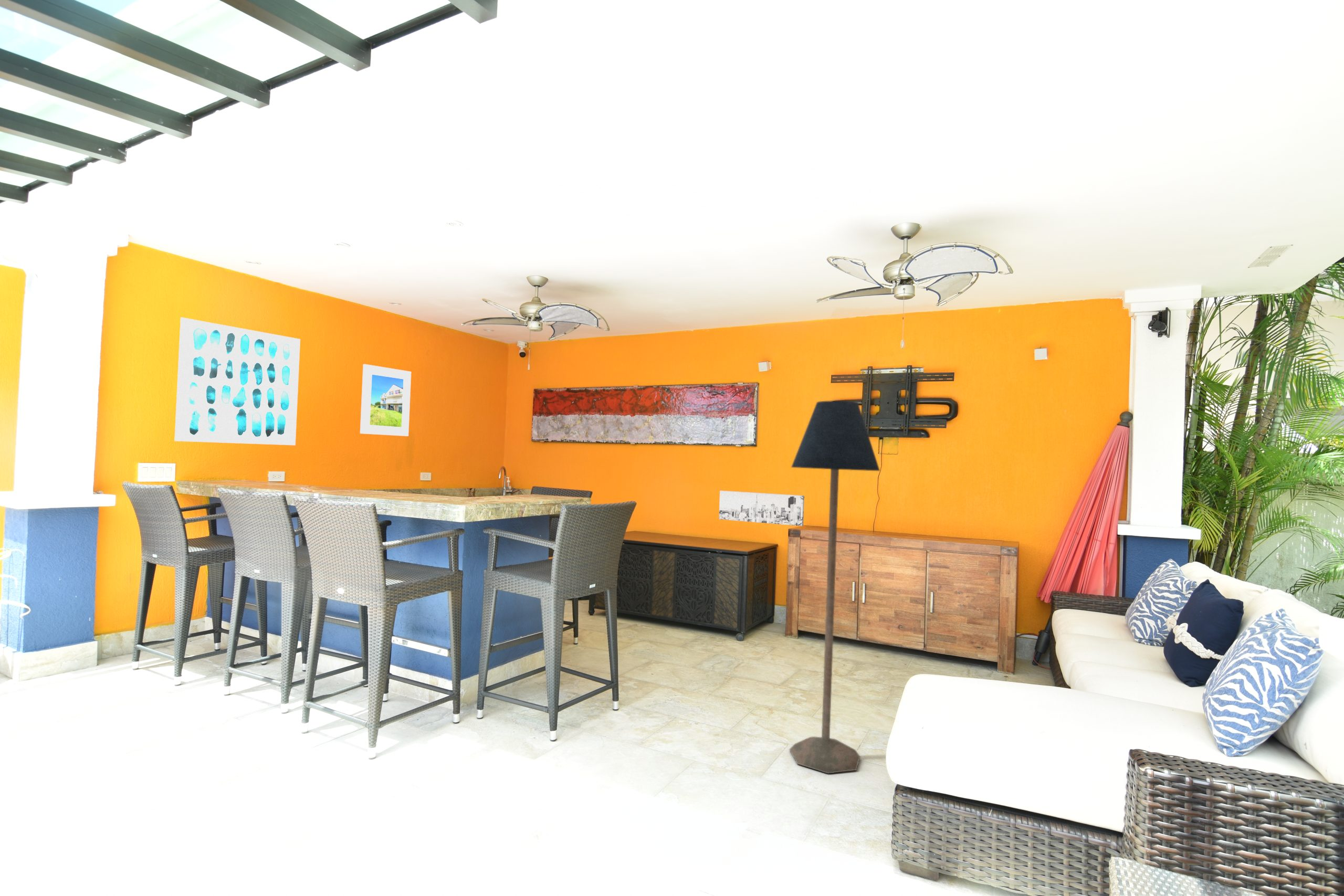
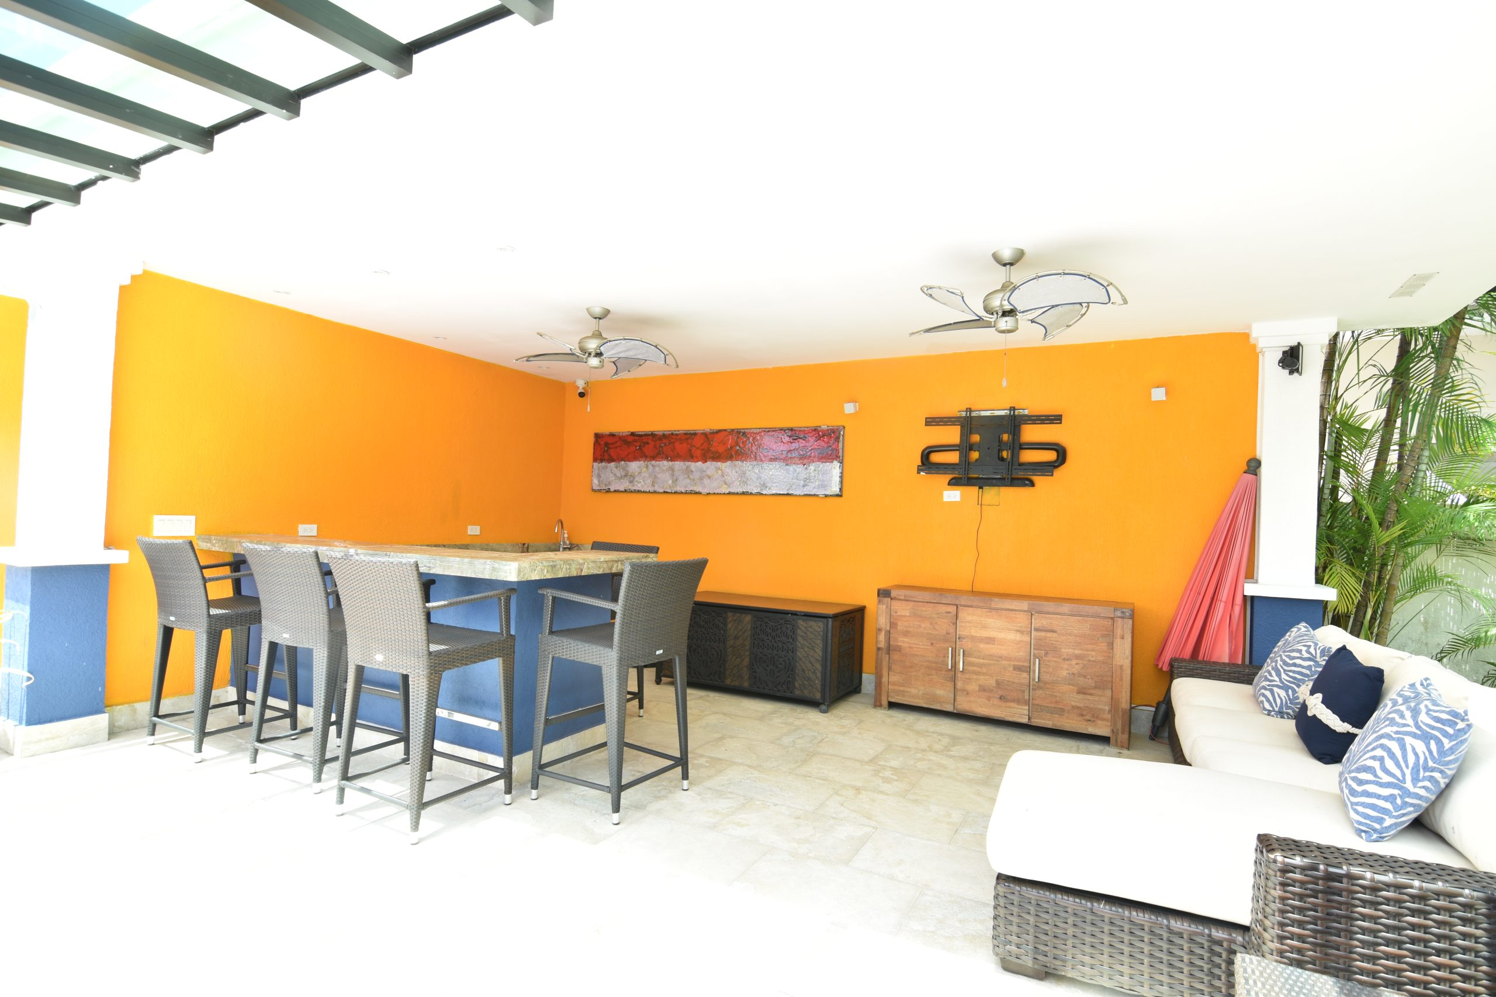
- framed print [360,364,412,437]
- wall art [174,317,301,446]
- wall art [719,490,805,526]
- floor lamp [789,400,880,774]
